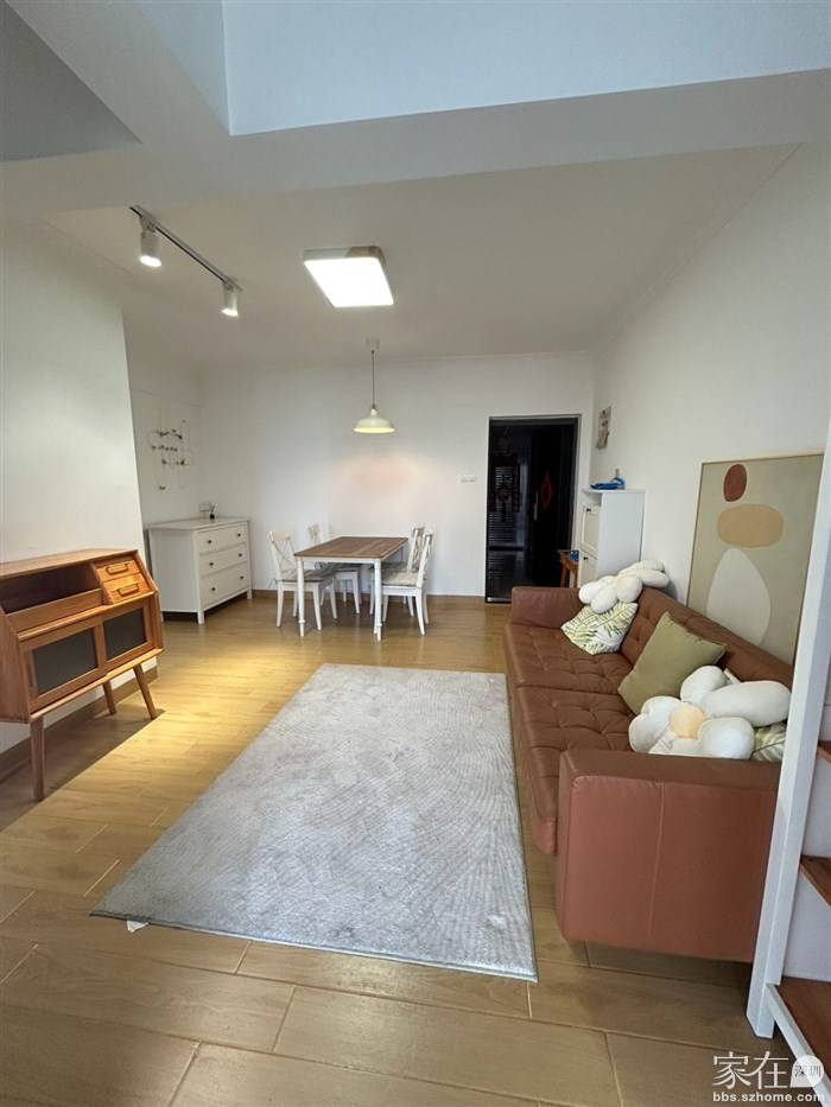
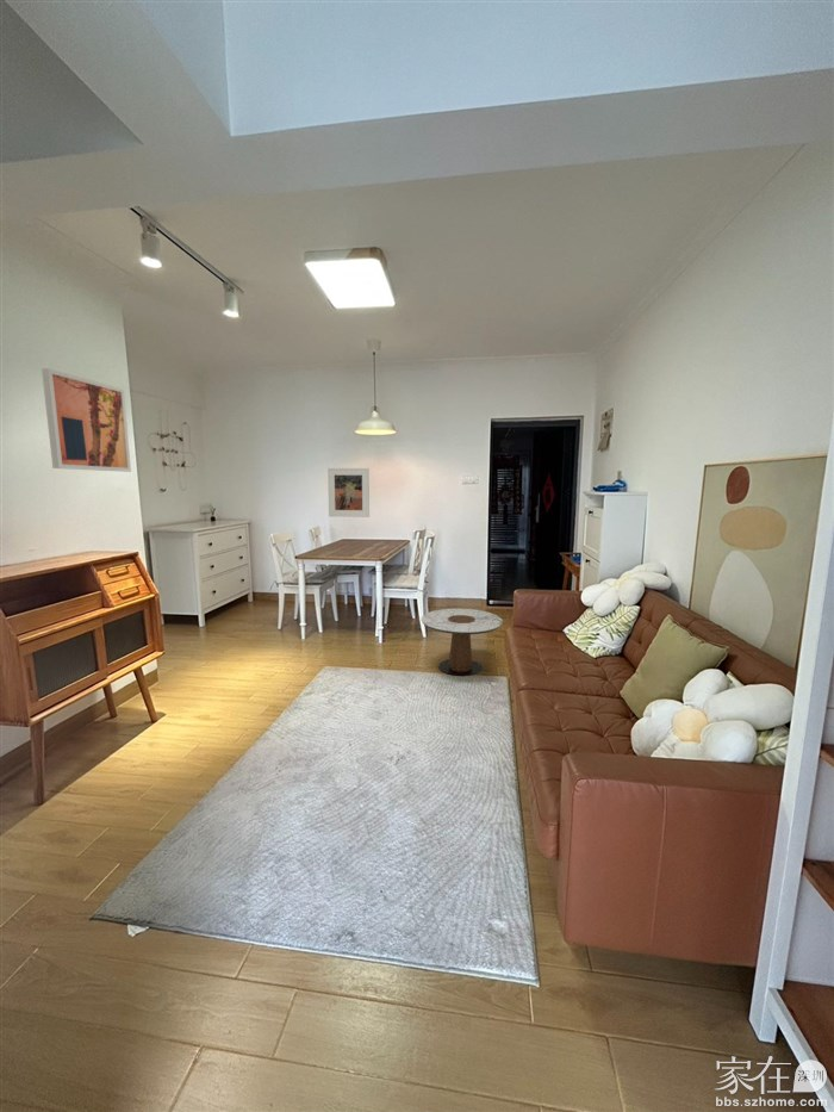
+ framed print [326,467,371,518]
+ wall art [41,367,132,473]
+ side table [421,608,504,677]
